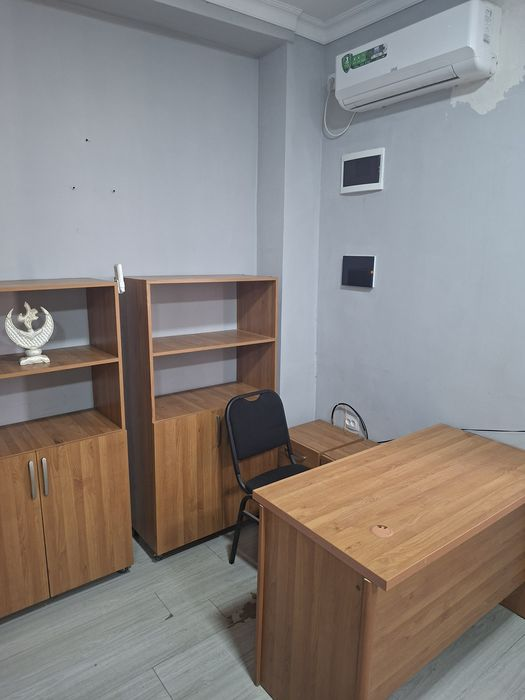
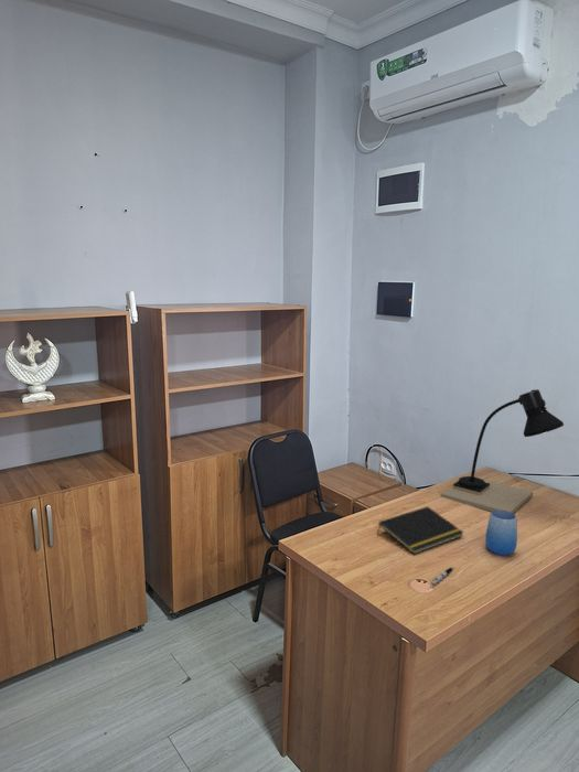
+ notepad [376,505,464,555]
+ pen [430,566,454,586]
+ cup [484,510,518,557]
+ desk lamp [439,388,565,514]
